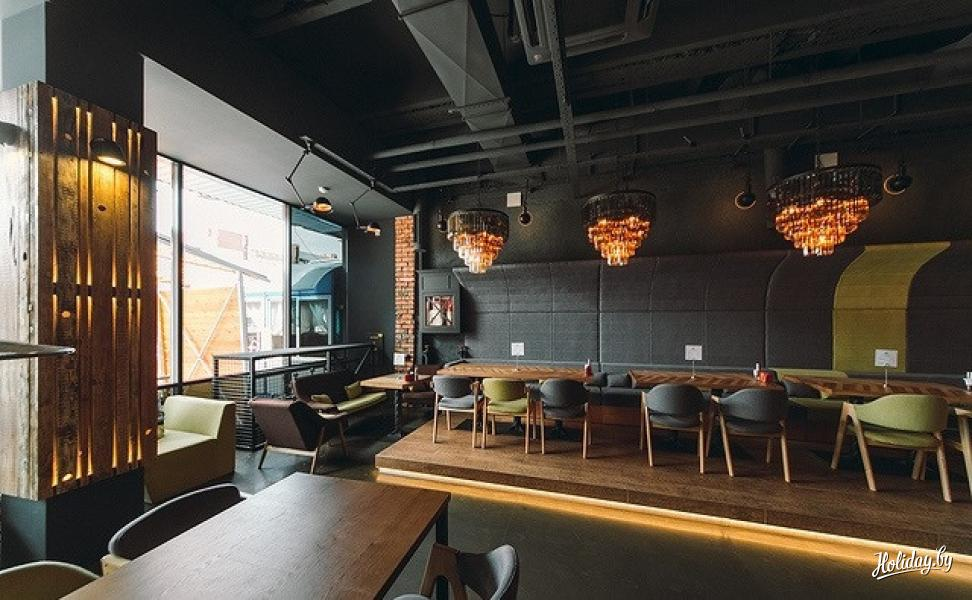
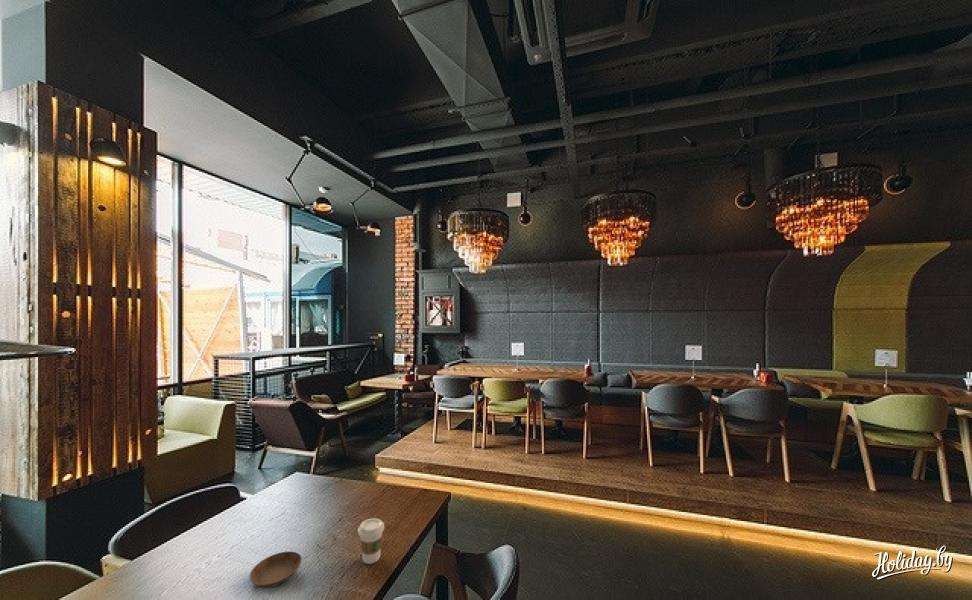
+ coffee cup [357,517,385,565]
+ saucer [249,550,303,588]
